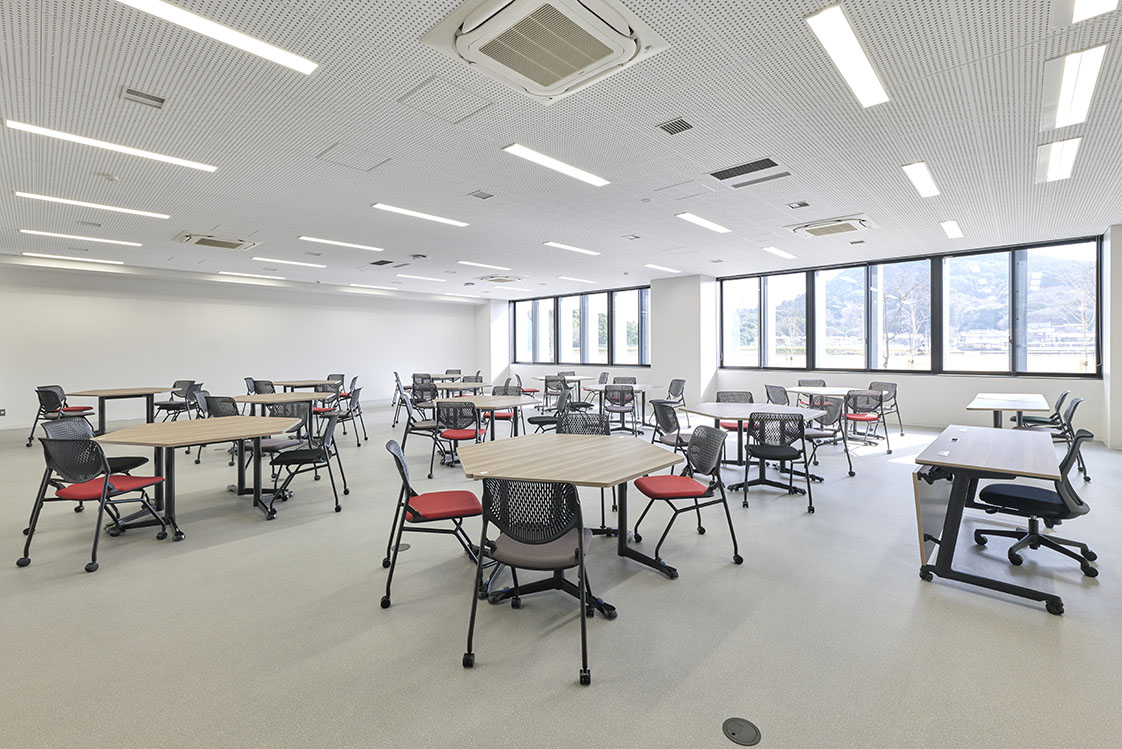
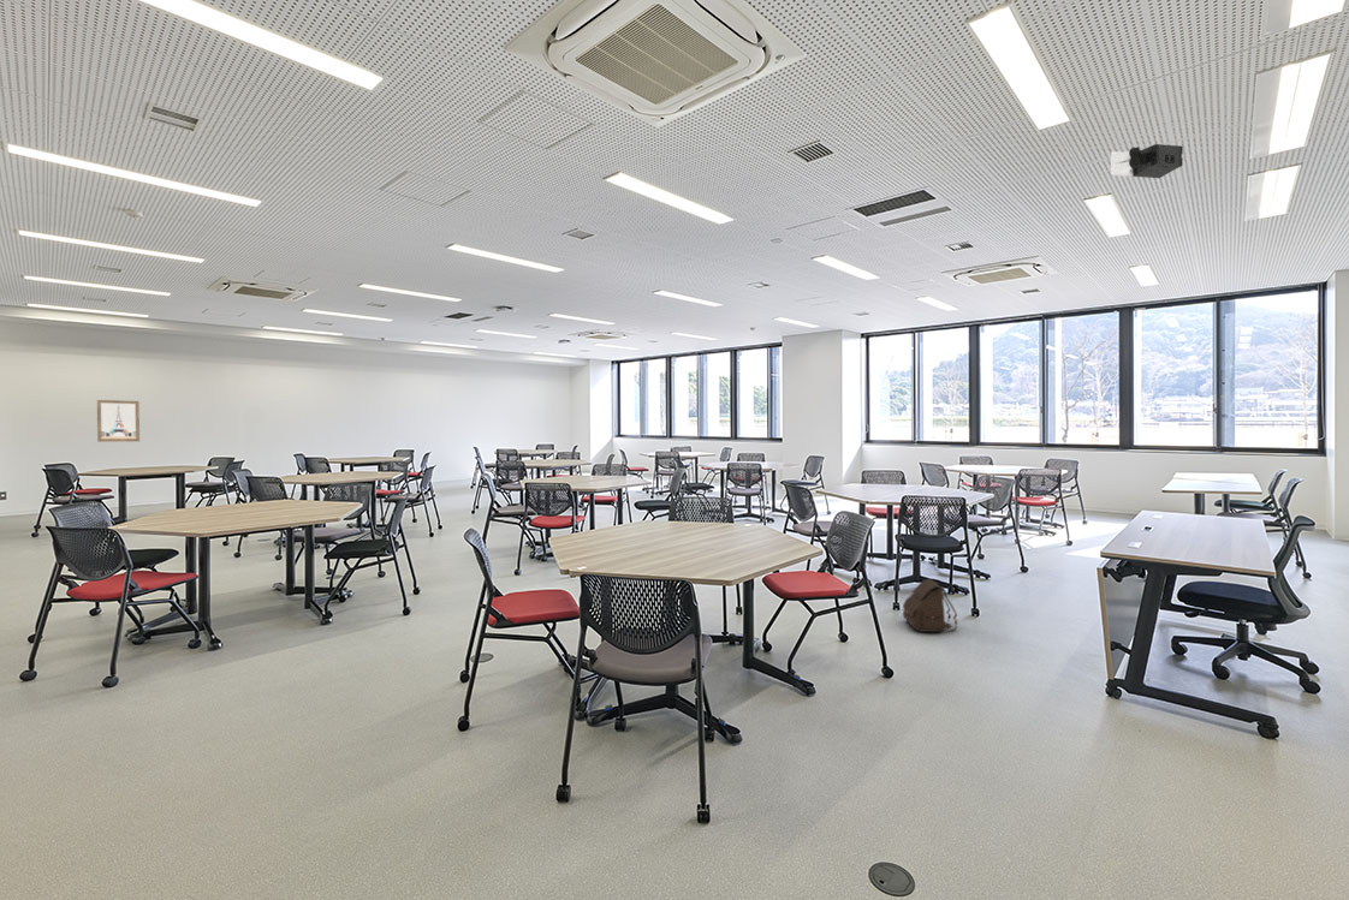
+ satchel [902,578,958,633]
+ wall art [96,399,141,442]
+ projector [1110,143,1184,179]
